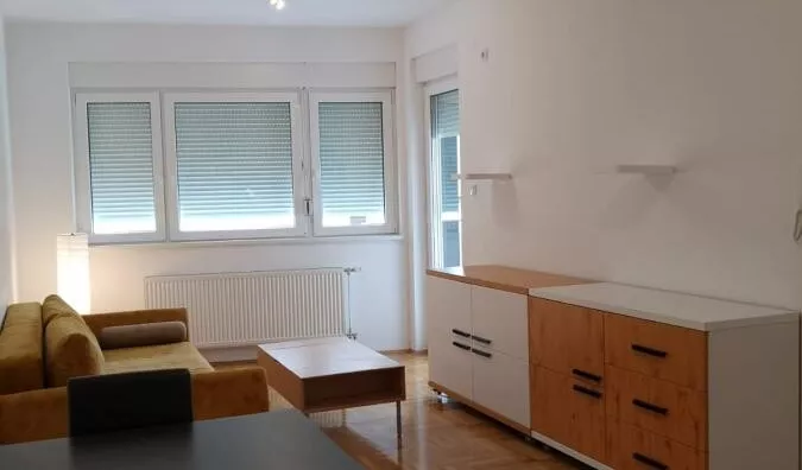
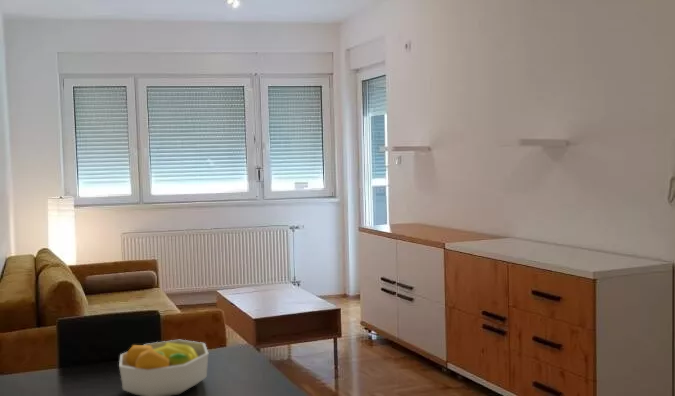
+ fruit bowl [118,339,209,396]
